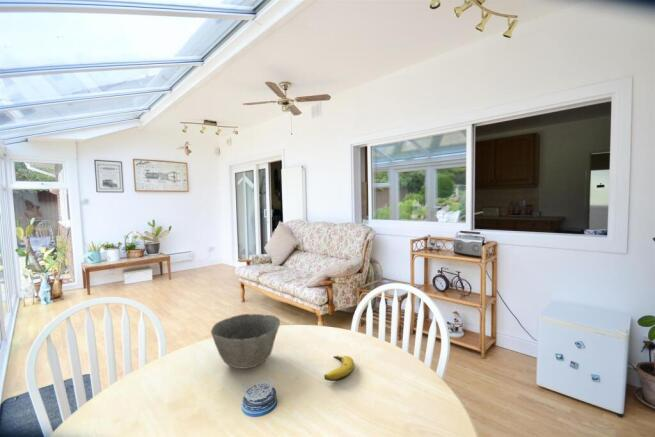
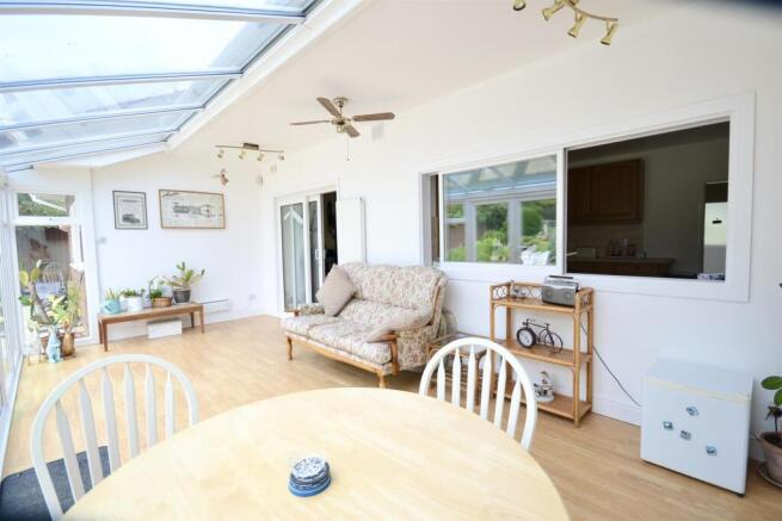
- banana [323,355,355,382]
- bowl [210,313,281,370]
